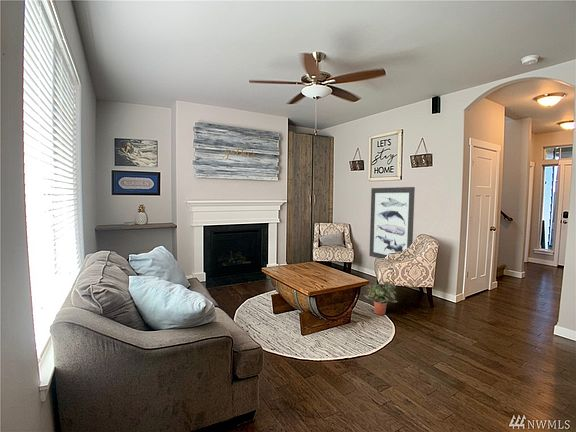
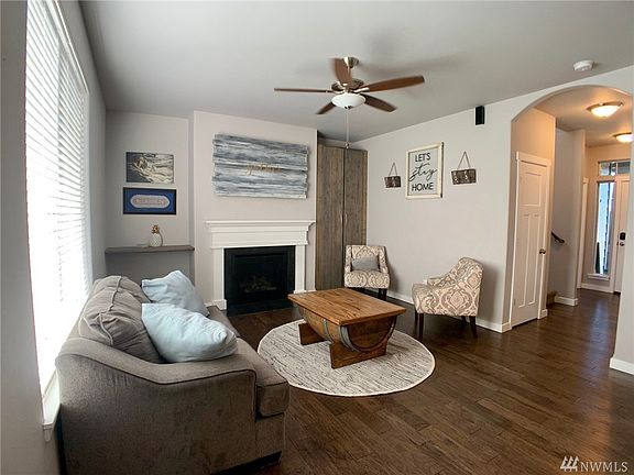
- wall art [368,186,416,259]
- potted plant [363,280,398,316]
